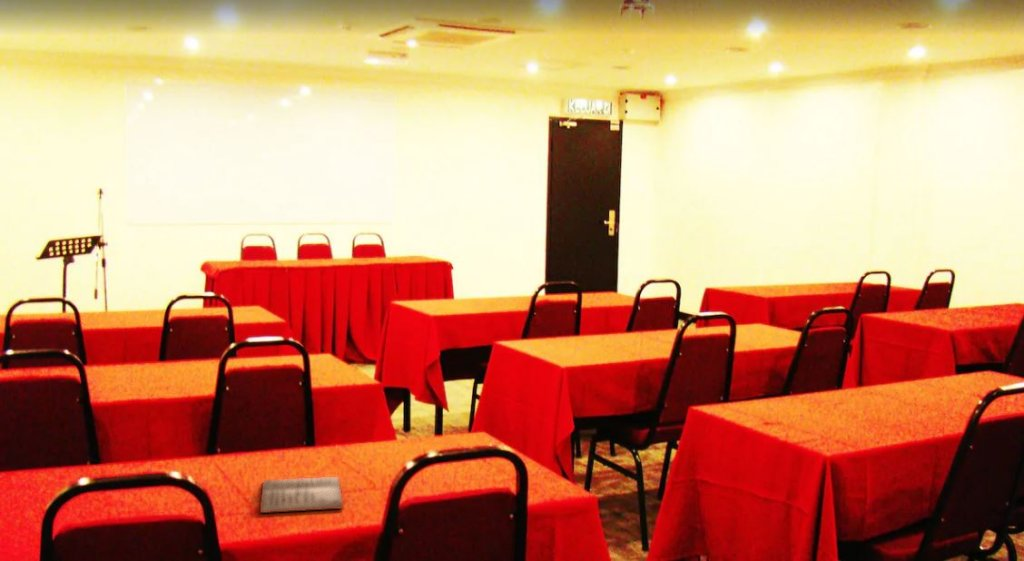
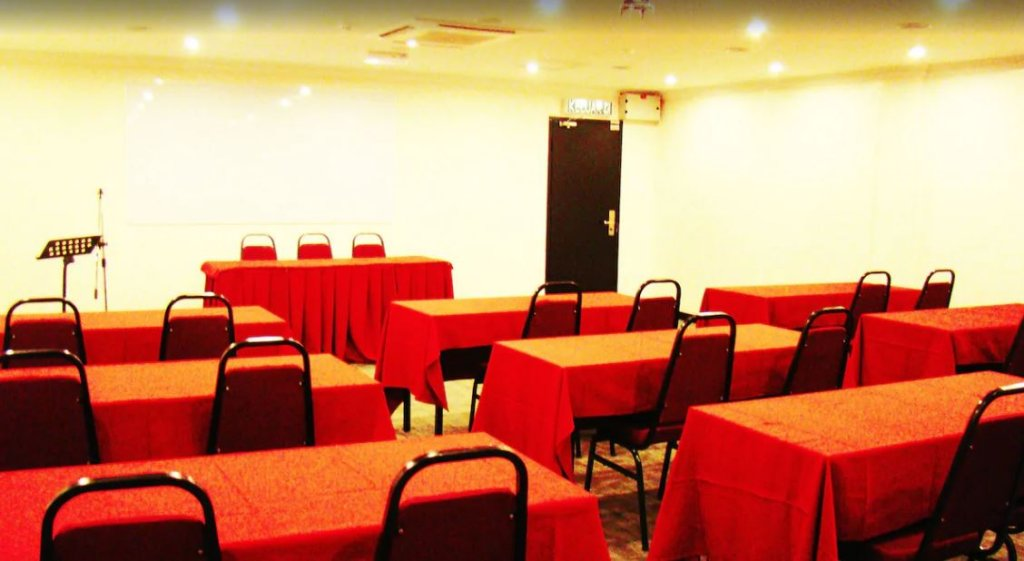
- diary [259,476,344,514]
